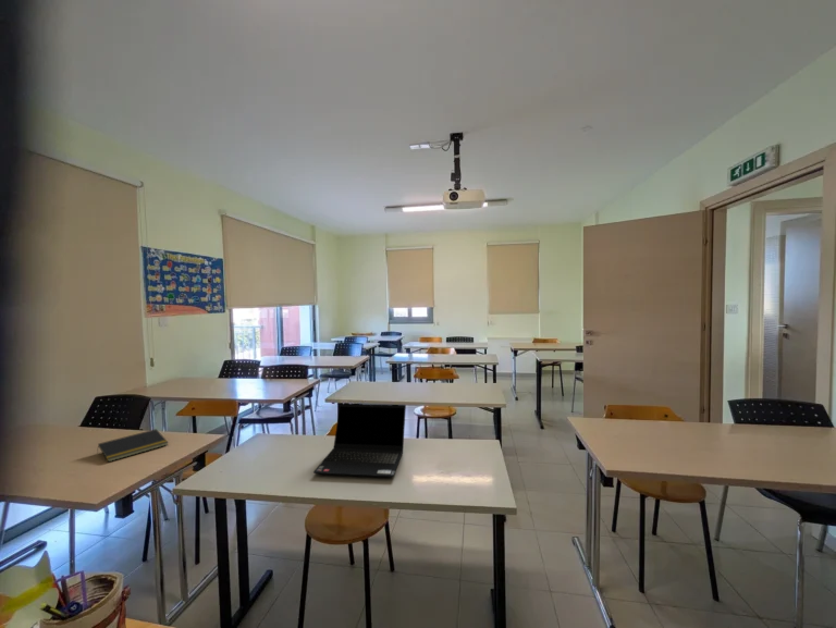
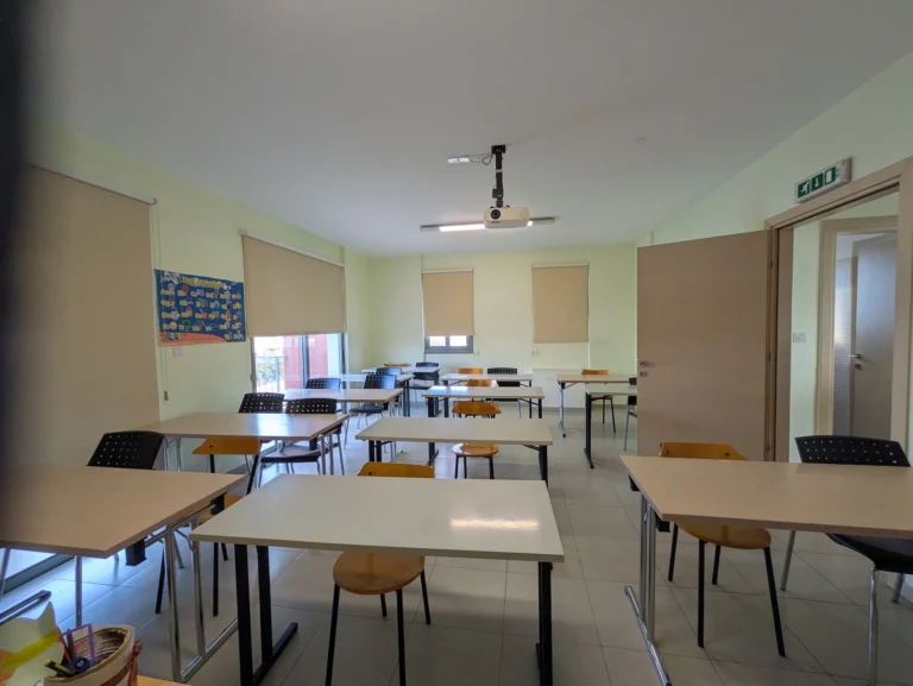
- laptop computer [312,403,407,478]
- notepad [96,428,169,463]
